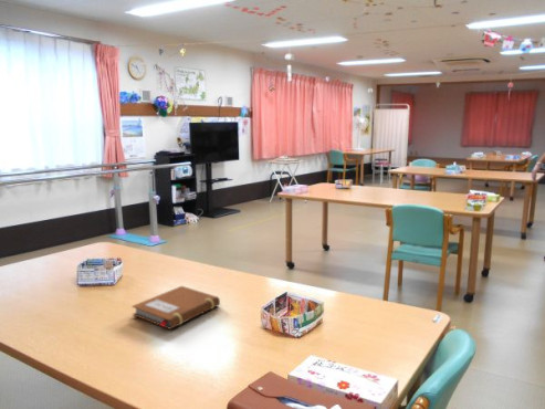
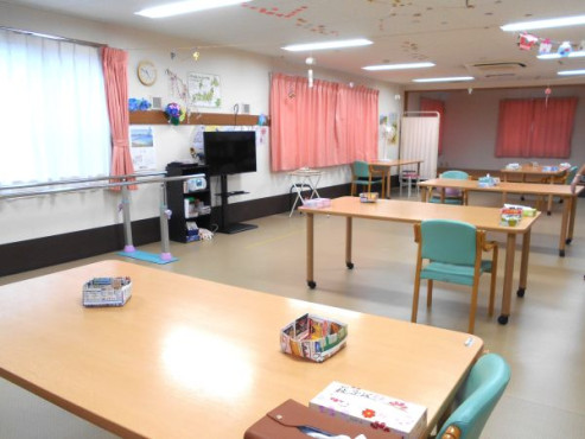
- notebook [130,285,221,331]
